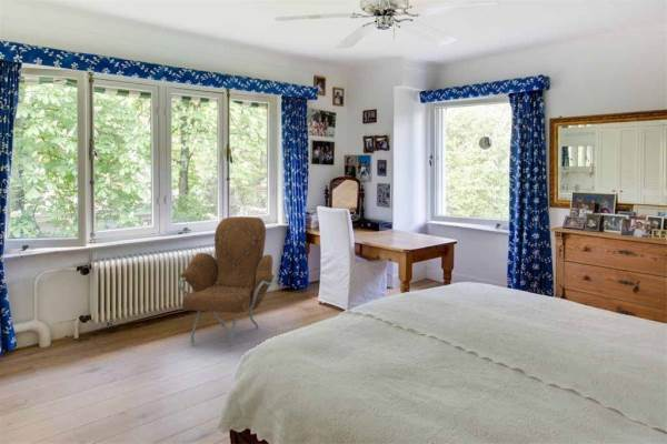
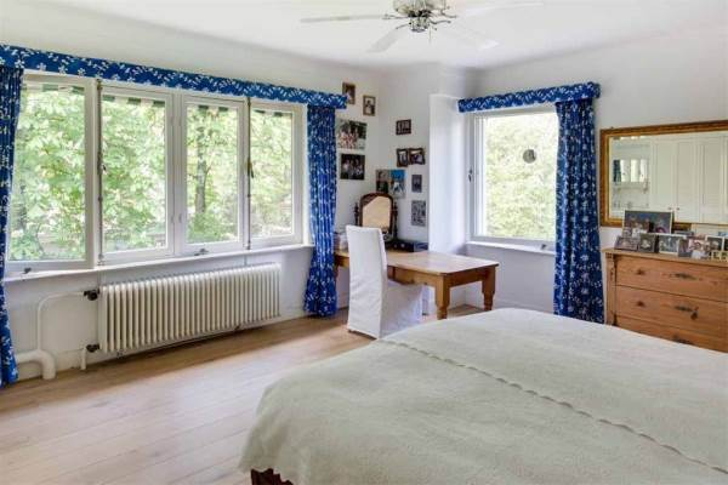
- armchair [178,215,276,347]
